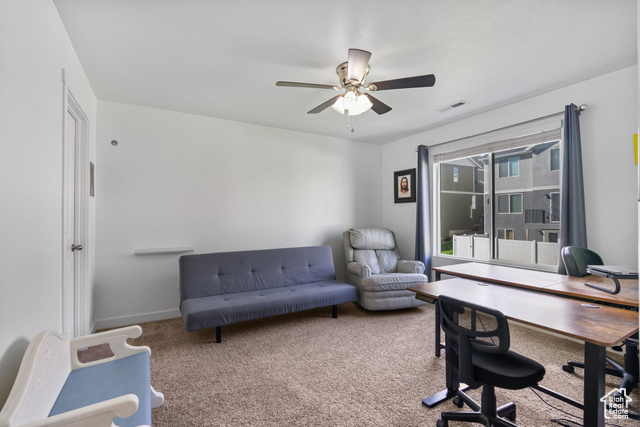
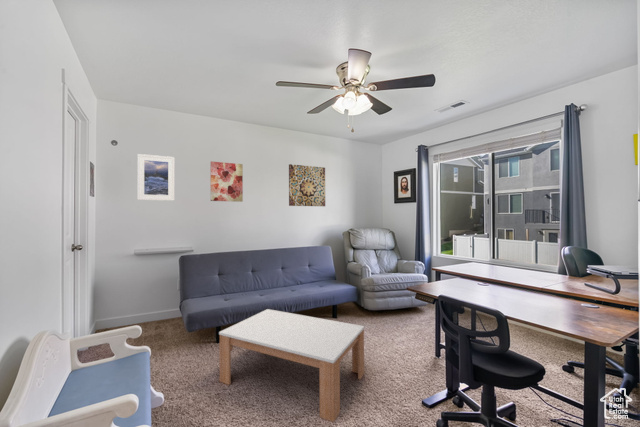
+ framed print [137,153,175,202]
+ wall art [288,163,326,207]
+ coffee table [218,308,365,423]
+ wall art [210,160,244,203]
